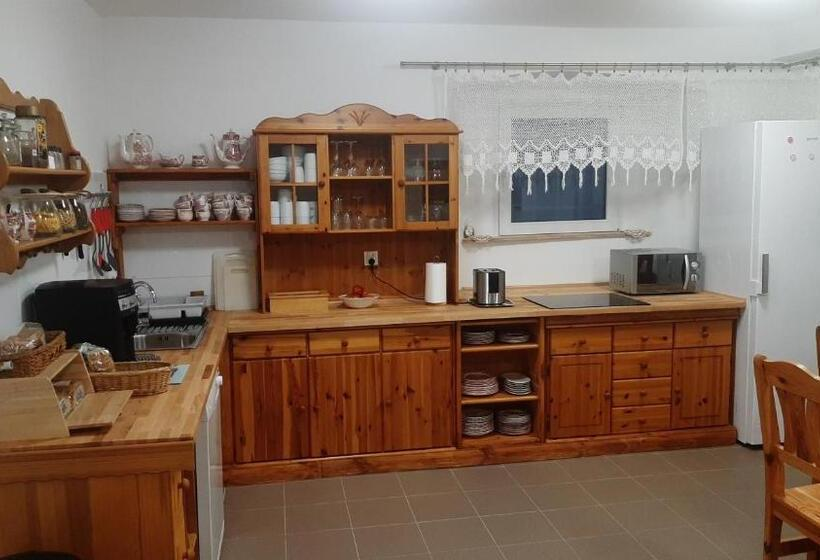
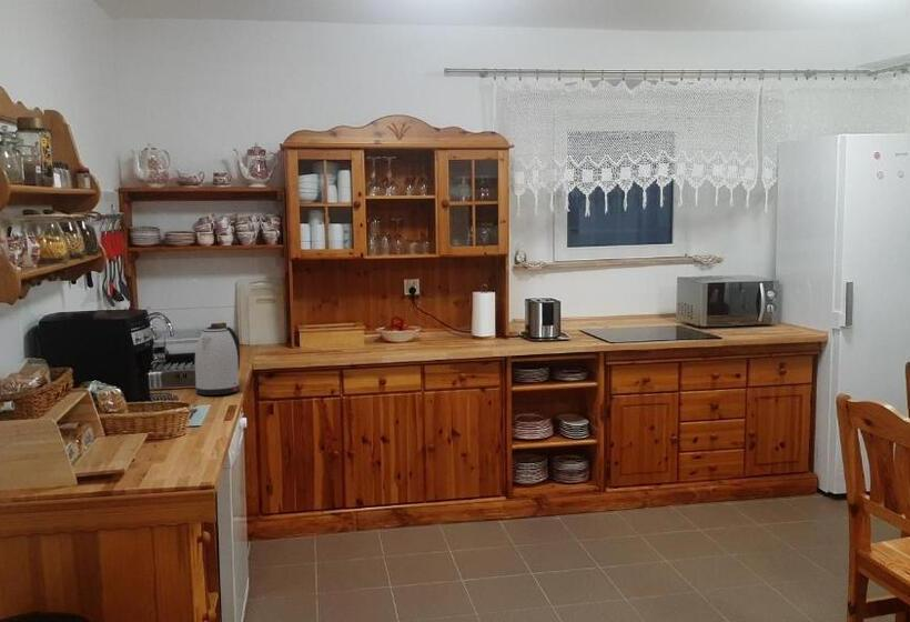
+ kettle [194,325,241,397]
